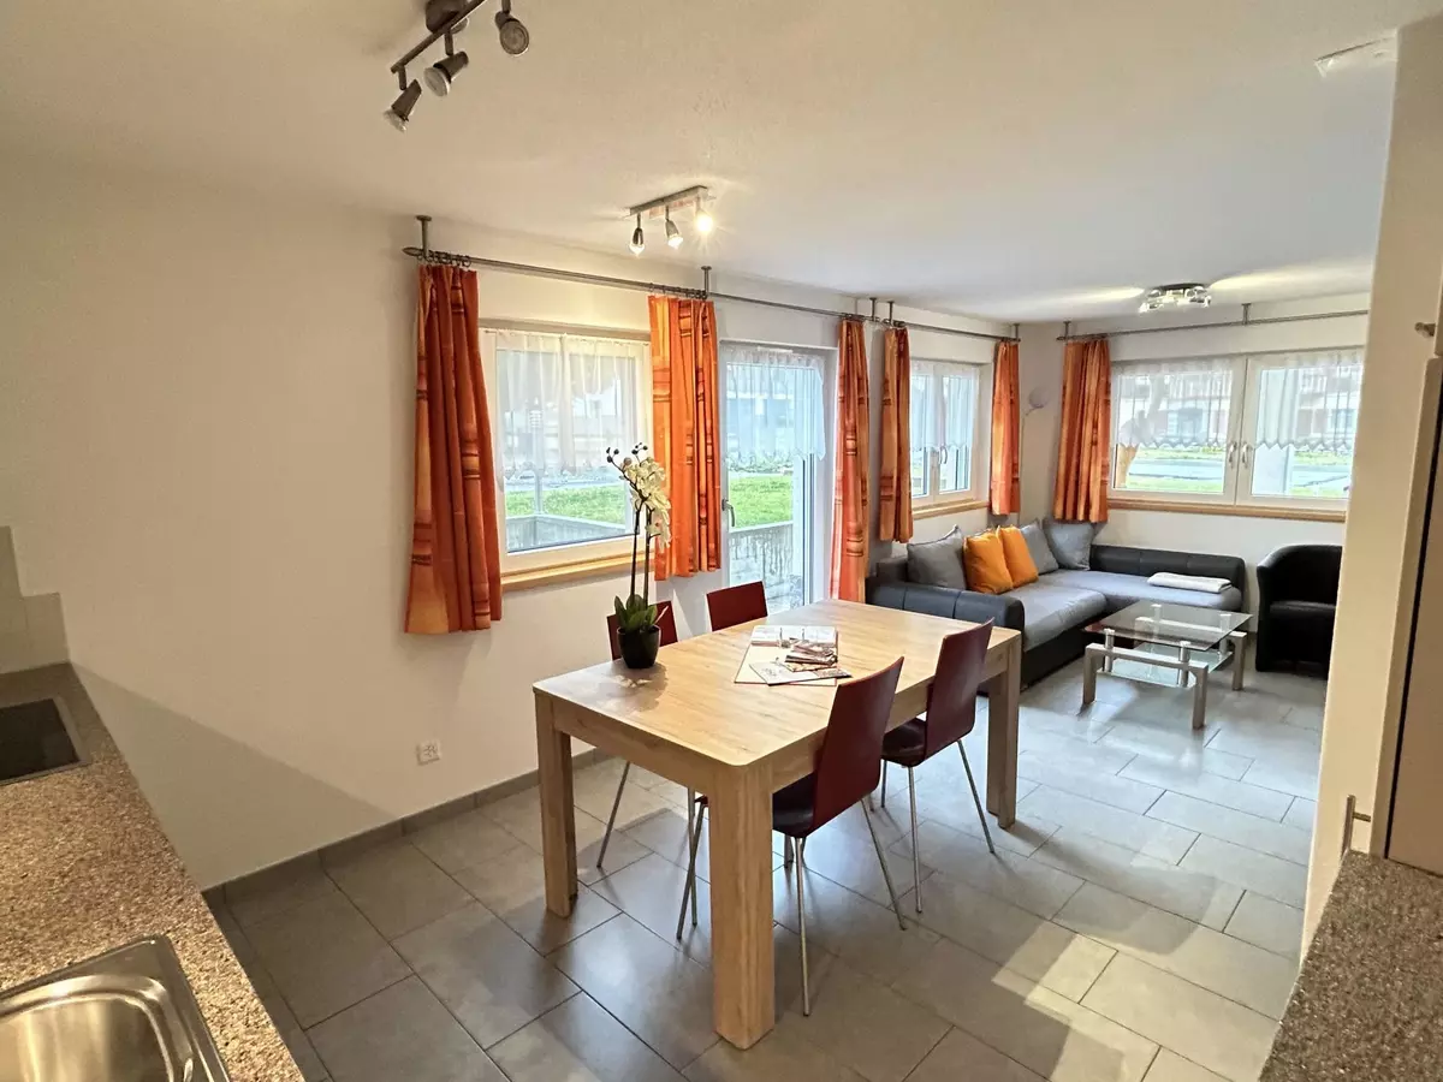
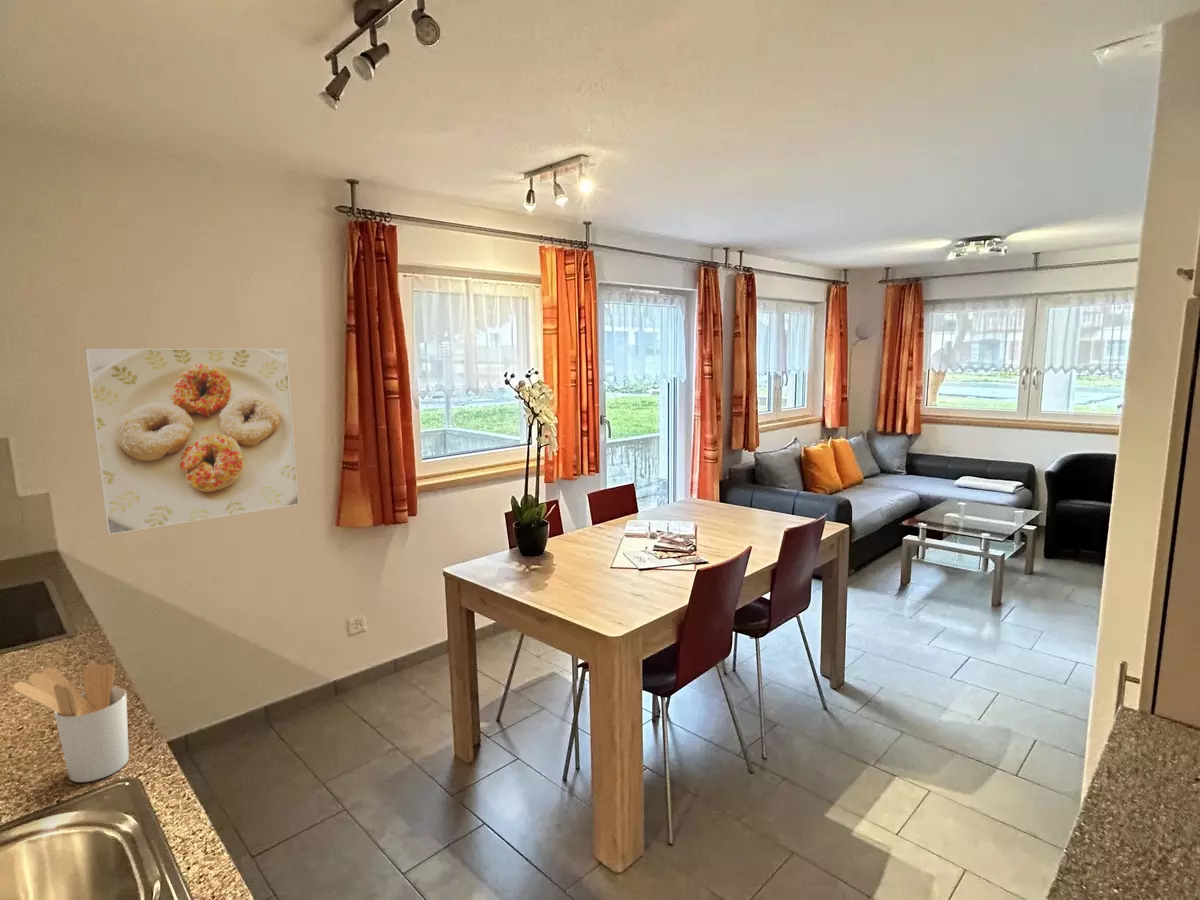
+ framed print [84,348,300,536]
+ utensil holder [12,663,130,783]
